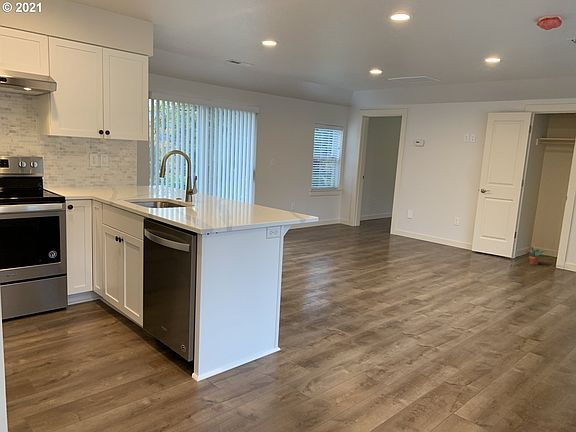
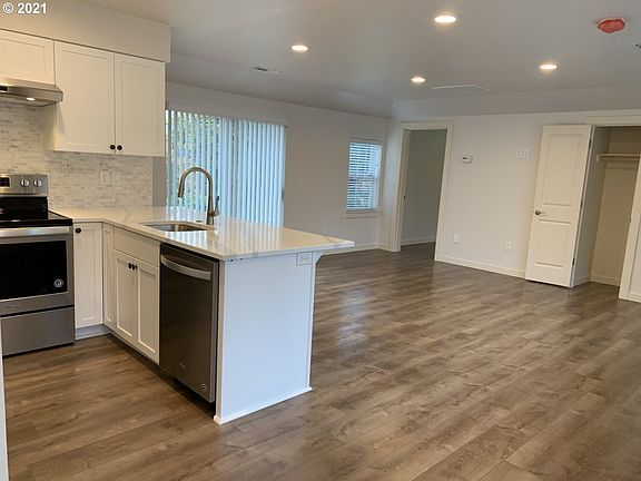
- potted plant [525,245,547,266]
